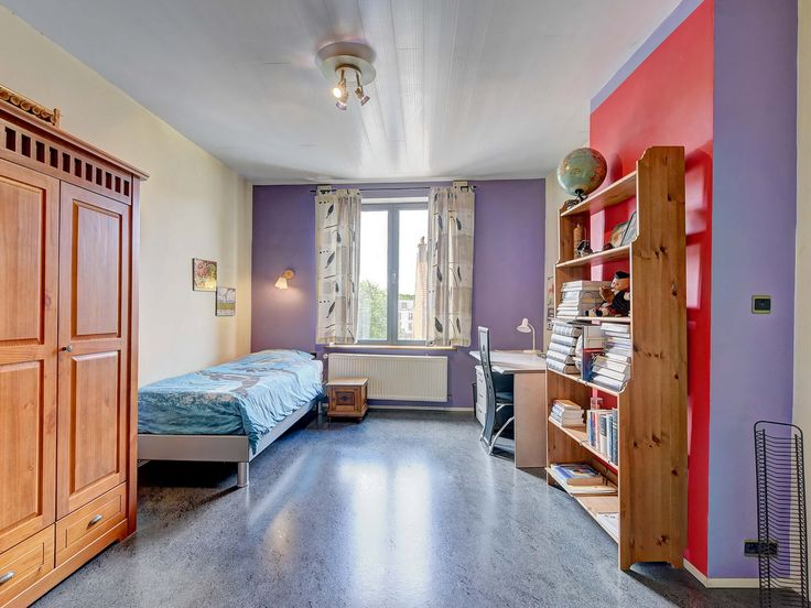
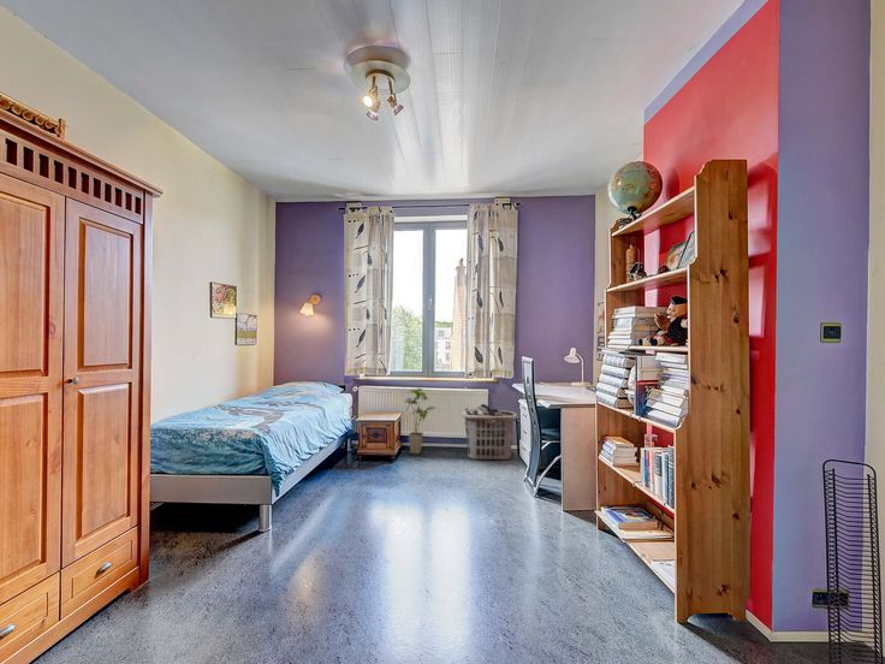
+ house plant [404,387,439,455]
+ clothes hamper [461,403,518,461]
